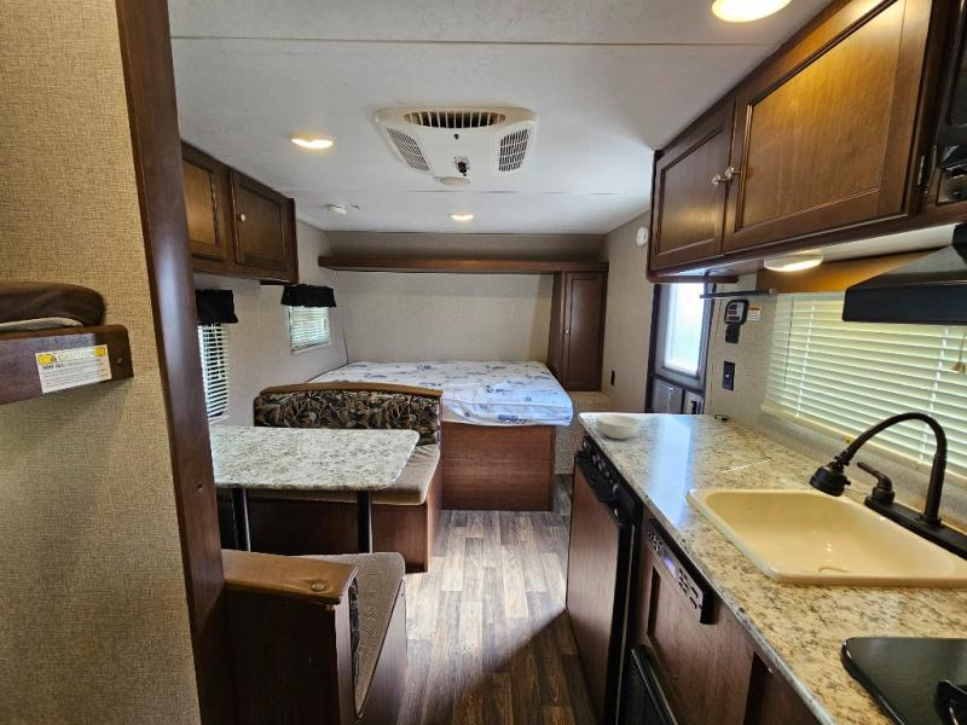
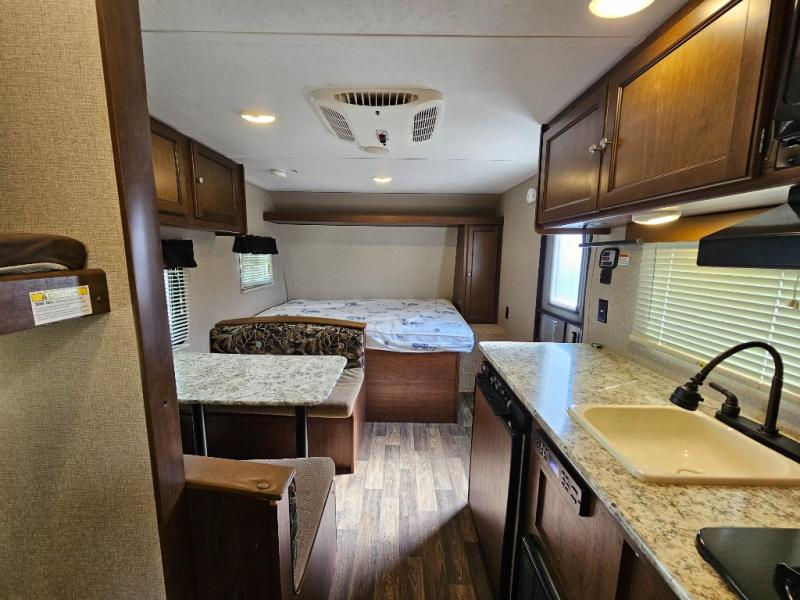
- cereal bowl [596,413,641,440]
